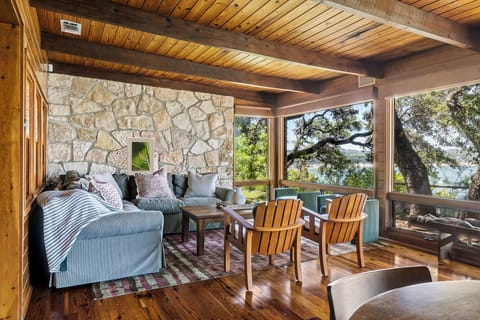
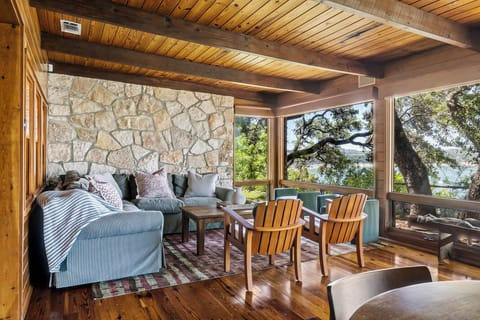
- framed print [126,136,155,176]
